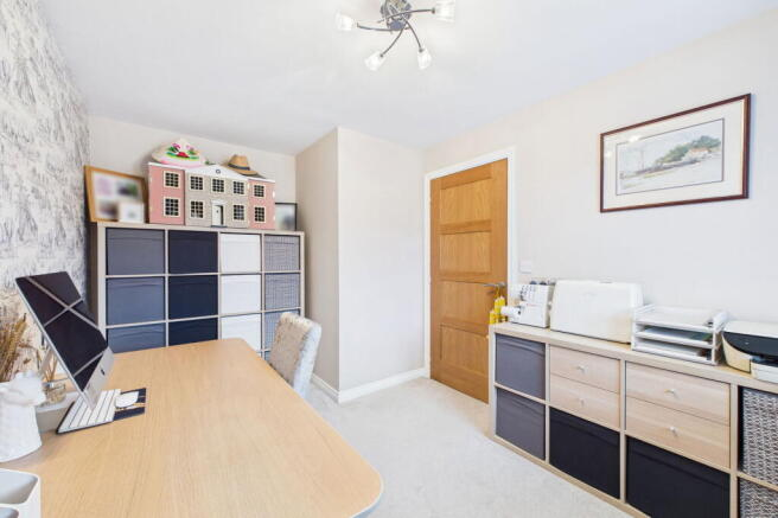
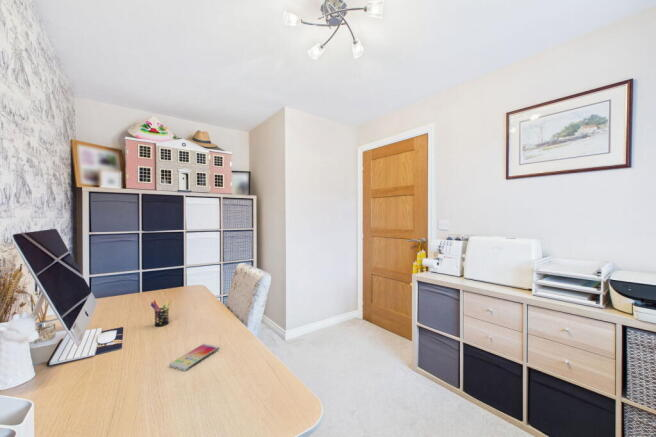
+ pen holder [150,299,173,327]
+ smartphone [168,342,220,372]
